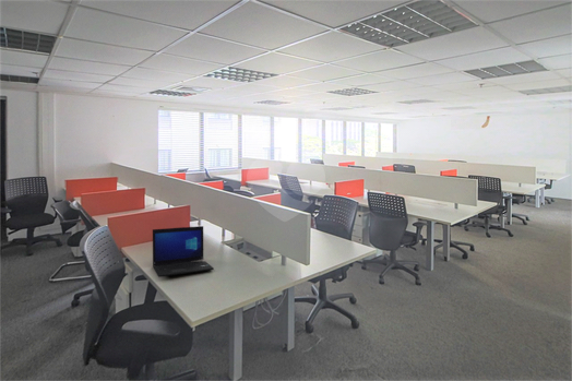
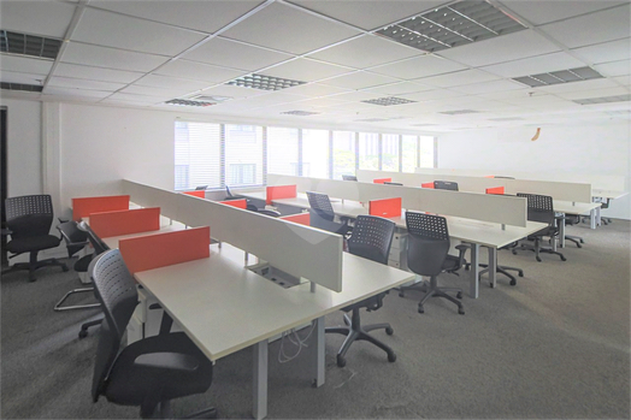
- laptop [152,225,215,278]
